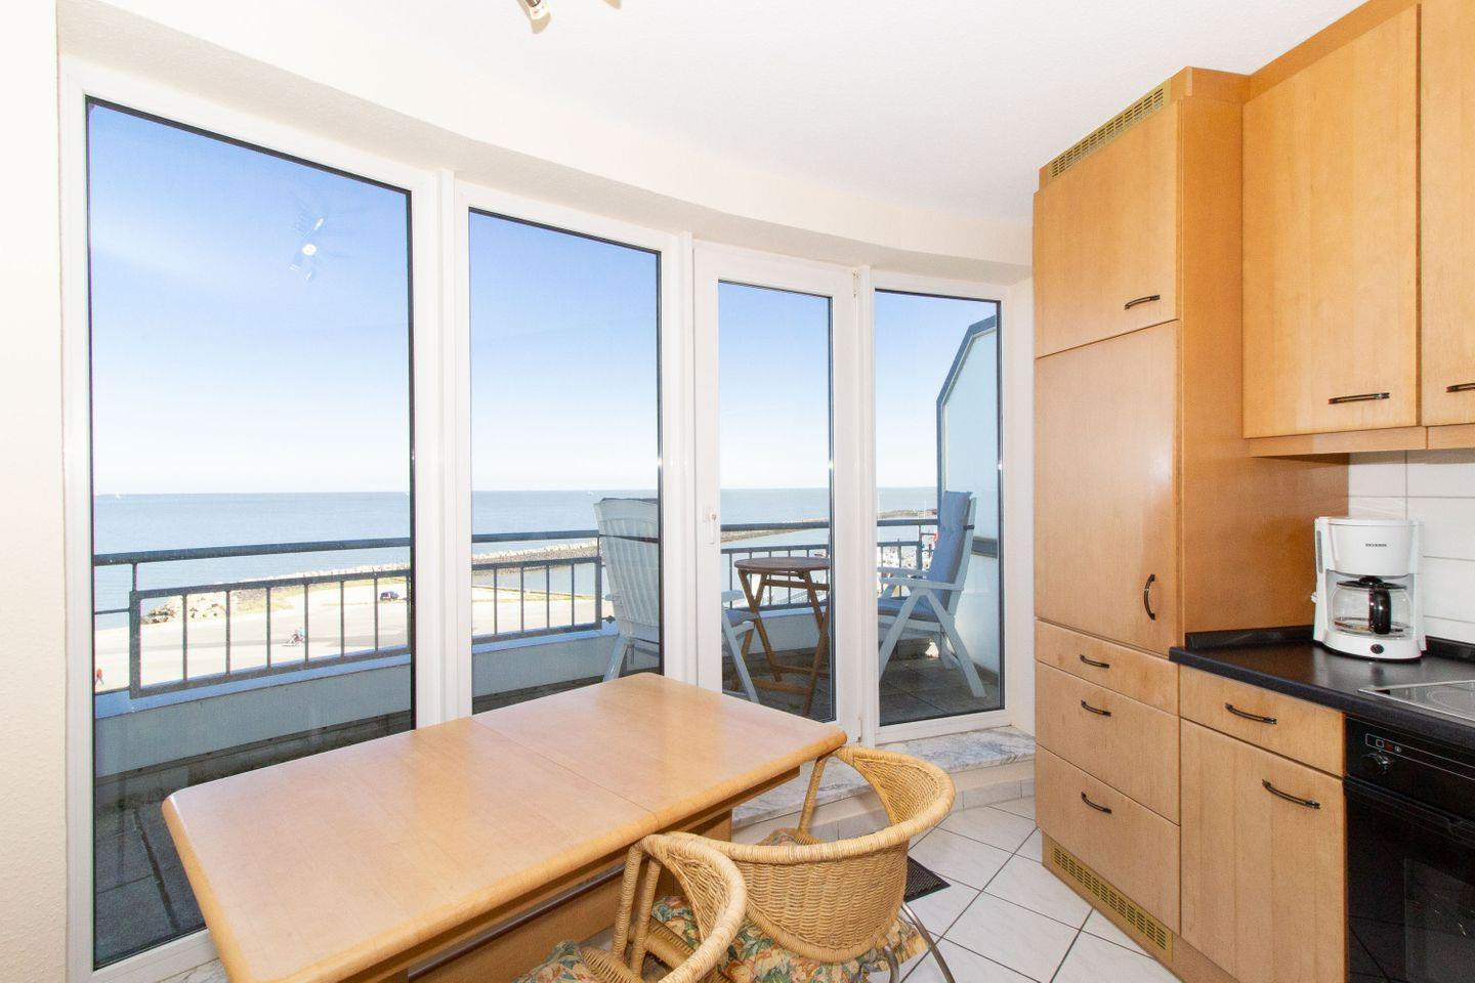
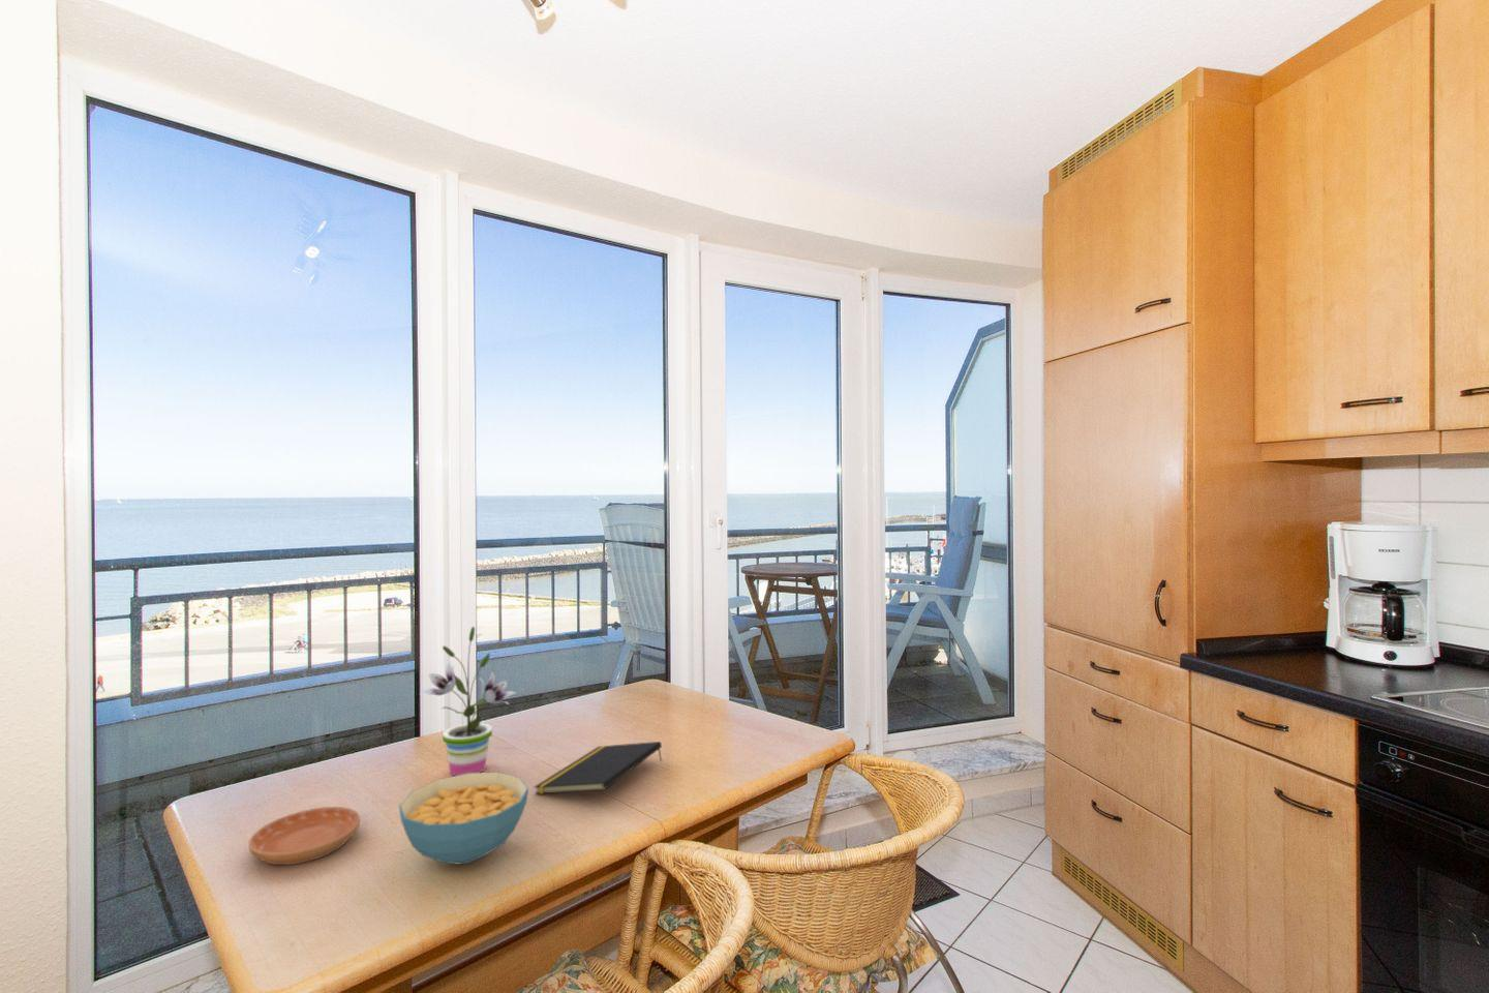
+ notepad [534,740,663,795]
+ cereal bowl [398,771,530,864]
+ potted plant [420,626,517,776]
+ saucer [247,806,361,866]
